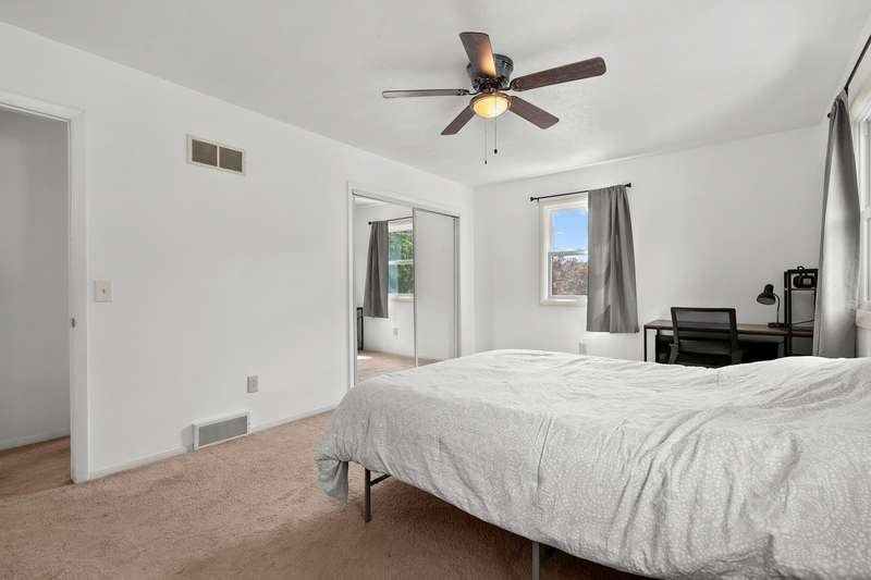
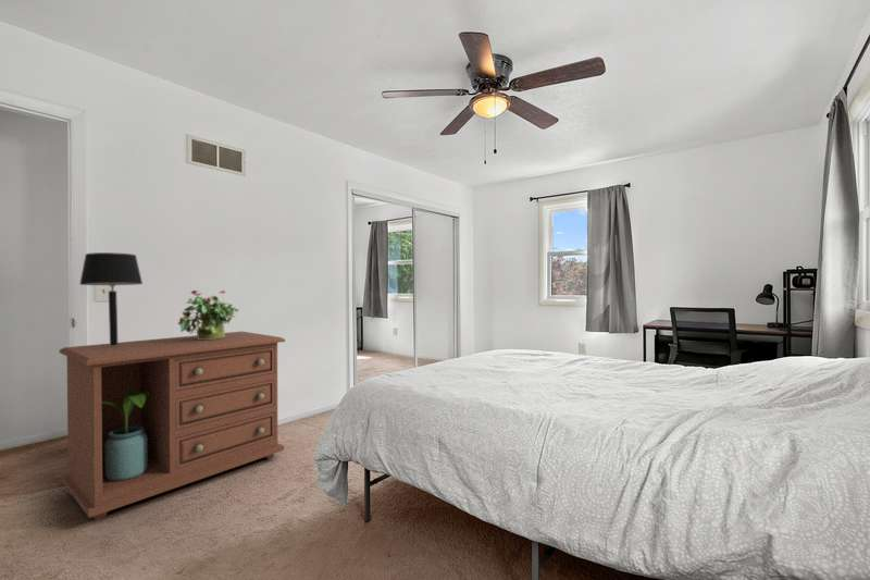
+ potted plant [176,288,239,340]
+ table lamp [78,251,144,346]
+ dresser [59,331,286,521]
